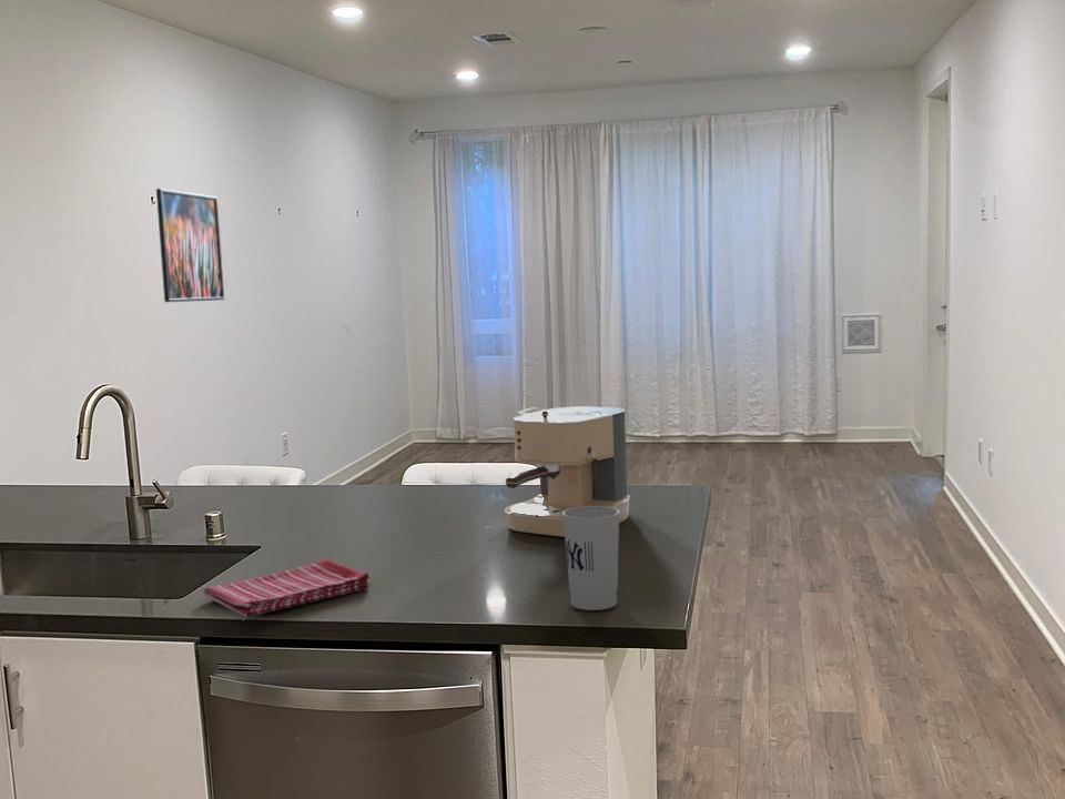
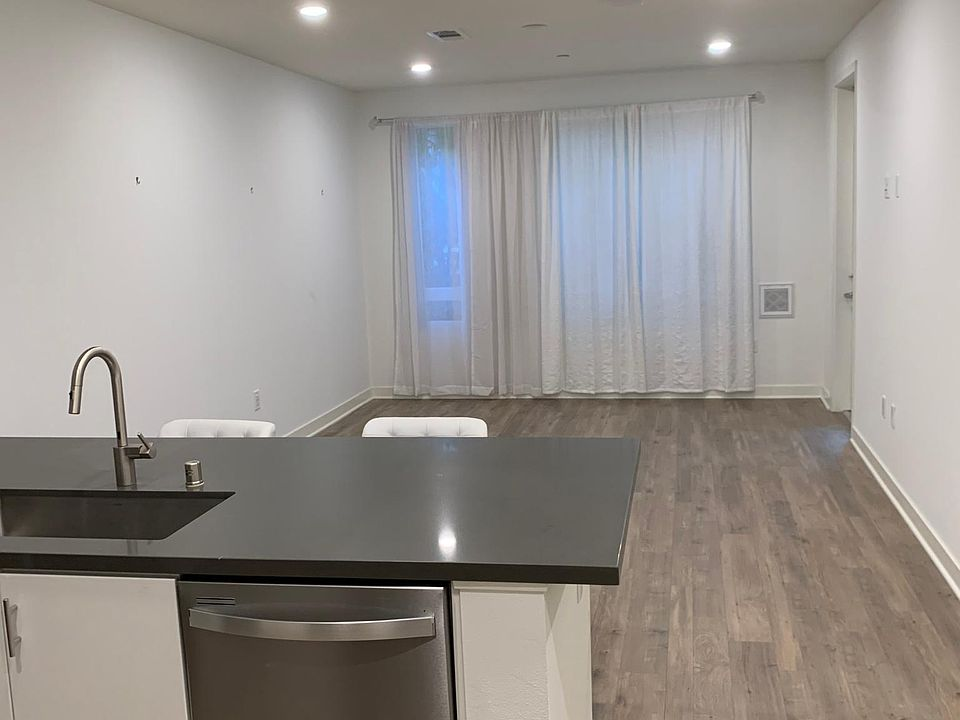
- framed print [155,188,225,303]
- dish towel [202,559,371,618]
- cup [562,506,620,611]
- coffee maker [504,406,631,537]
